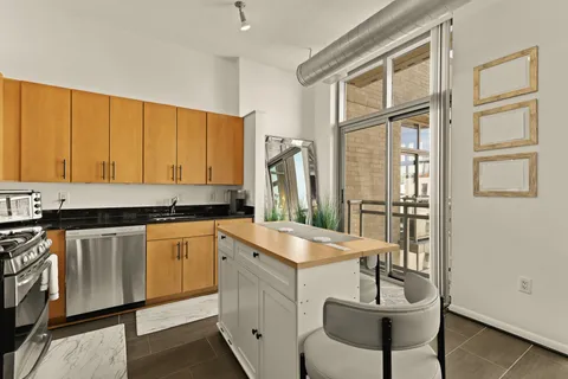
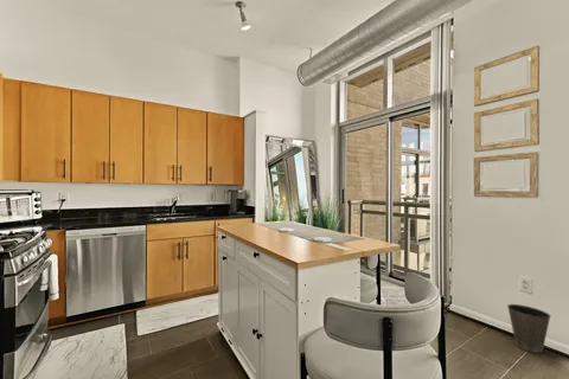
+ waste basket [506,303,551,354]
